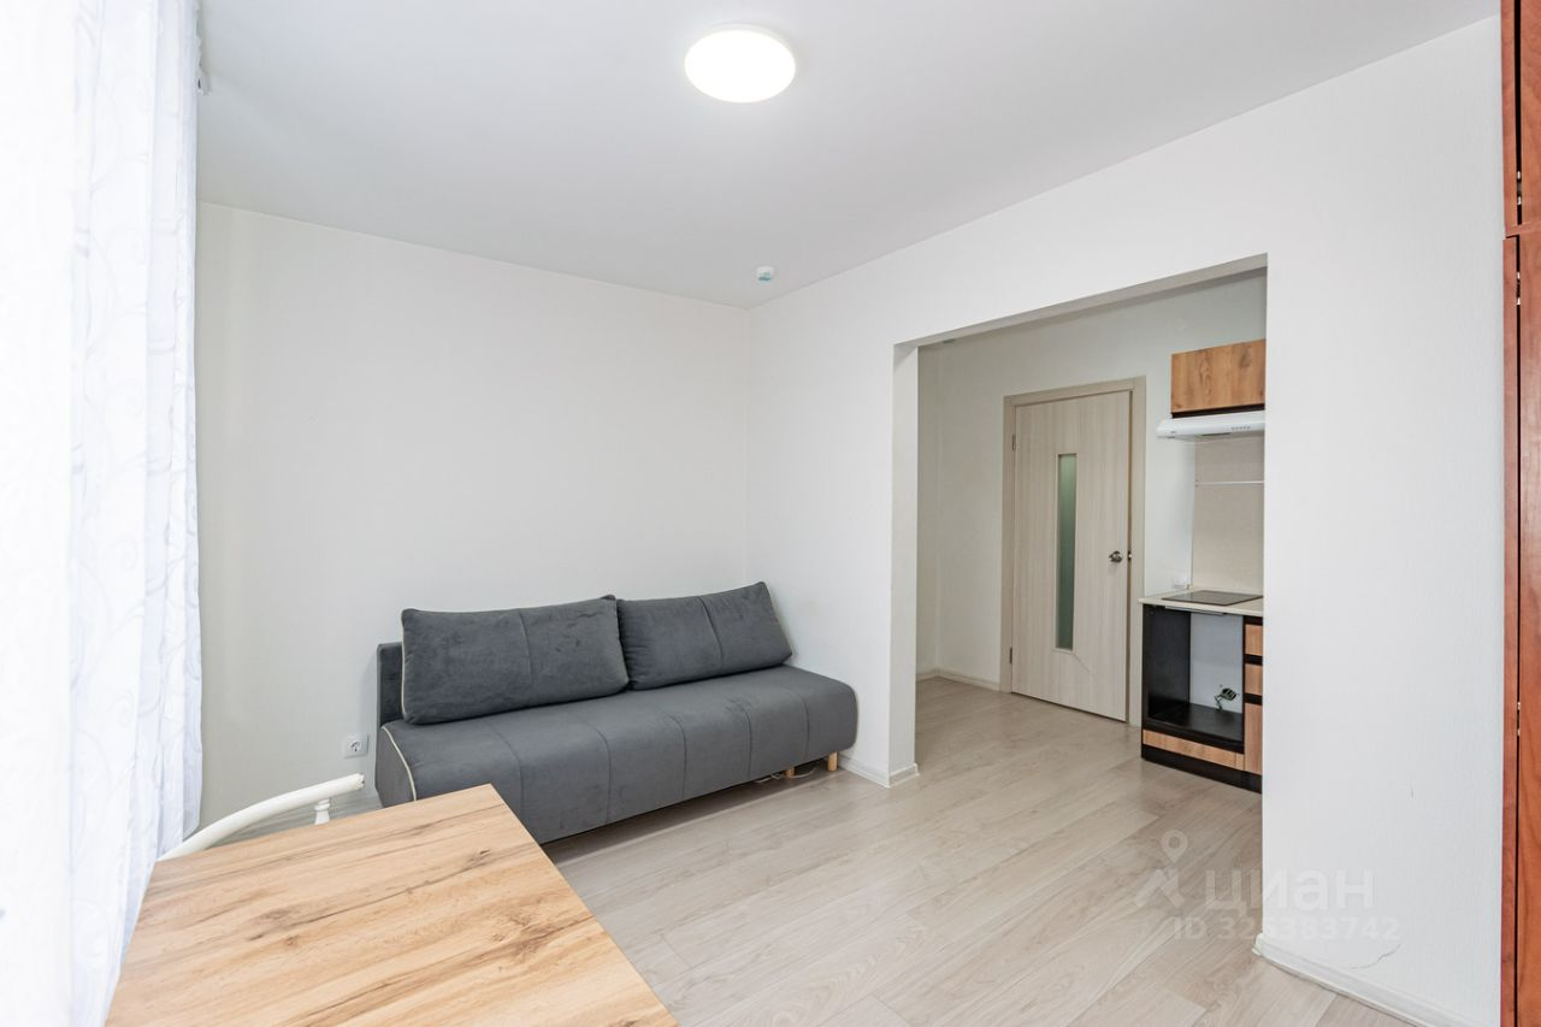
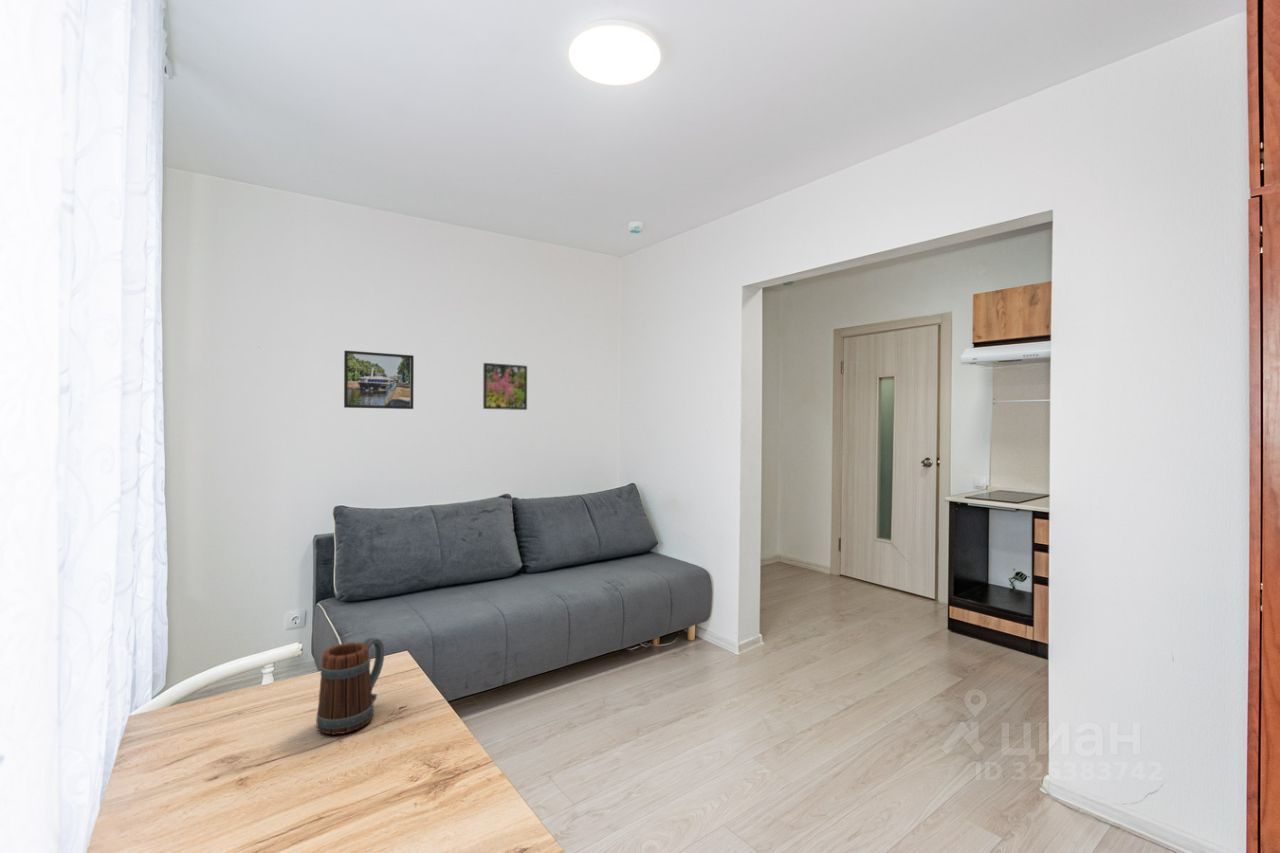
+ mug [315,637,385,736]
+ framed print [343,349,415,410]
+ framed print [482,362,528,411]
